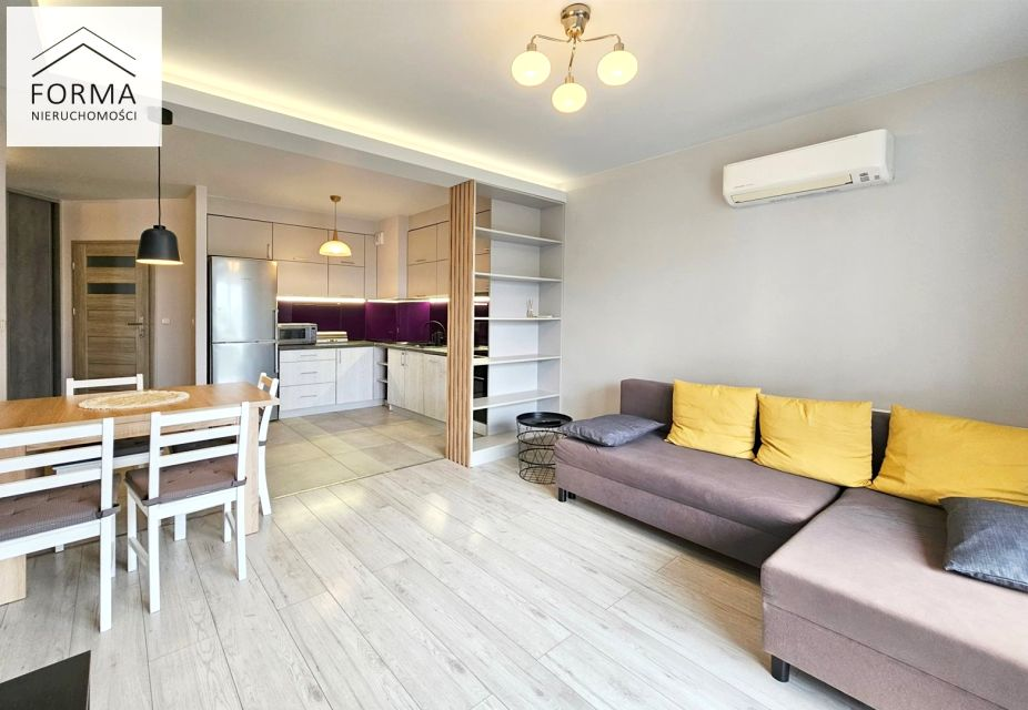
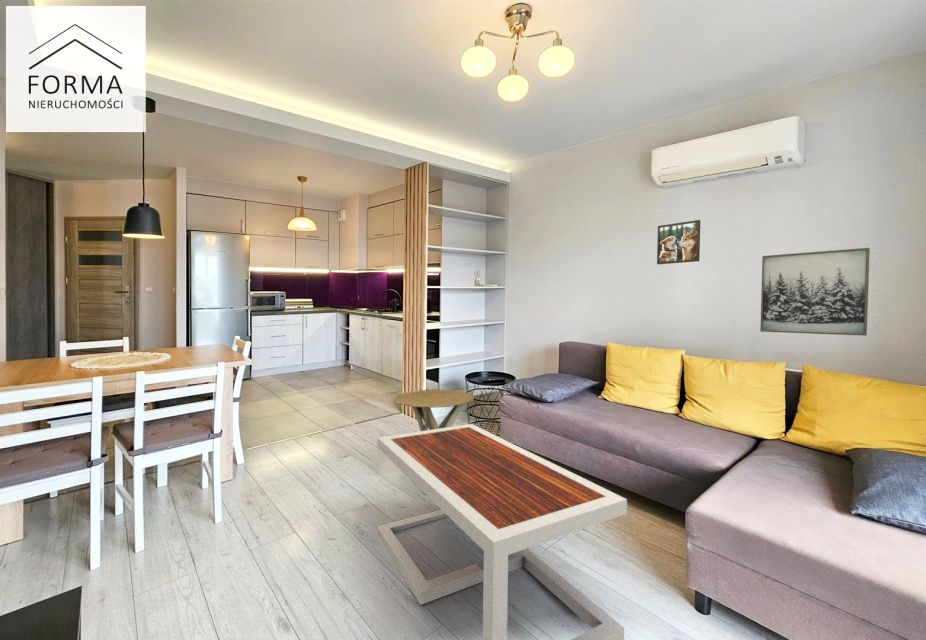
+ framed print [656,219,701,265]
+ side table [392,389,475,432]
+ wall art [759,247,871,337]
+ coffee table [376,423,628,640]
